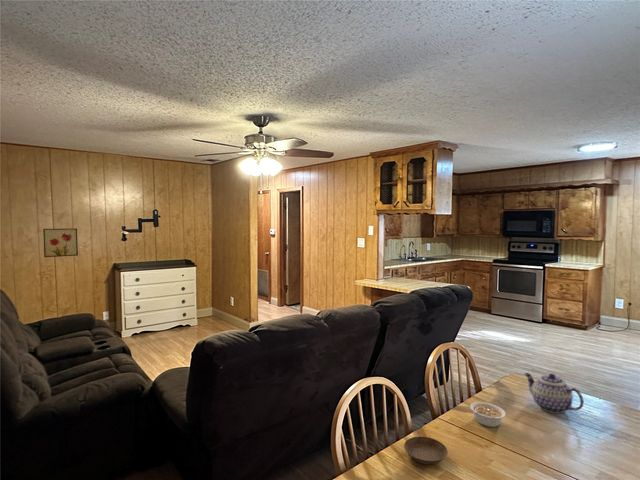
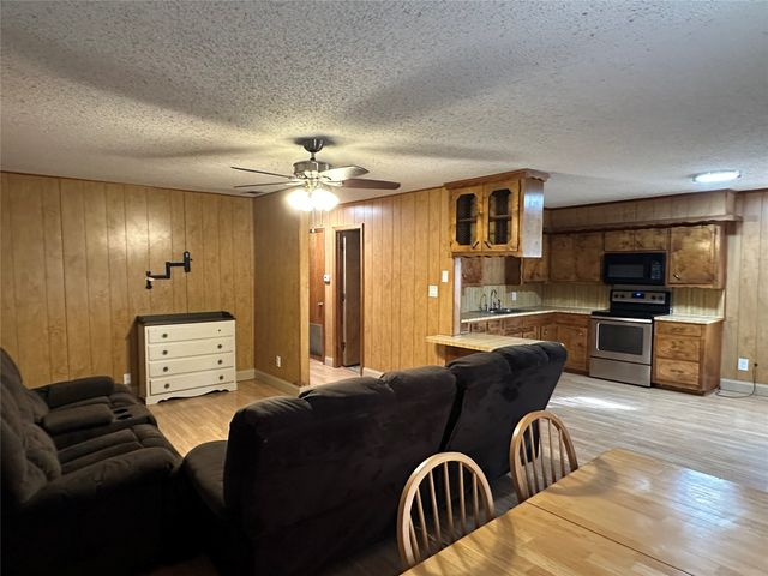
- saucer [403,436,449,465]
- teapot [523,372,585,414]
- legume [469,401,507,428]
- wall art [42,227,79,258]
